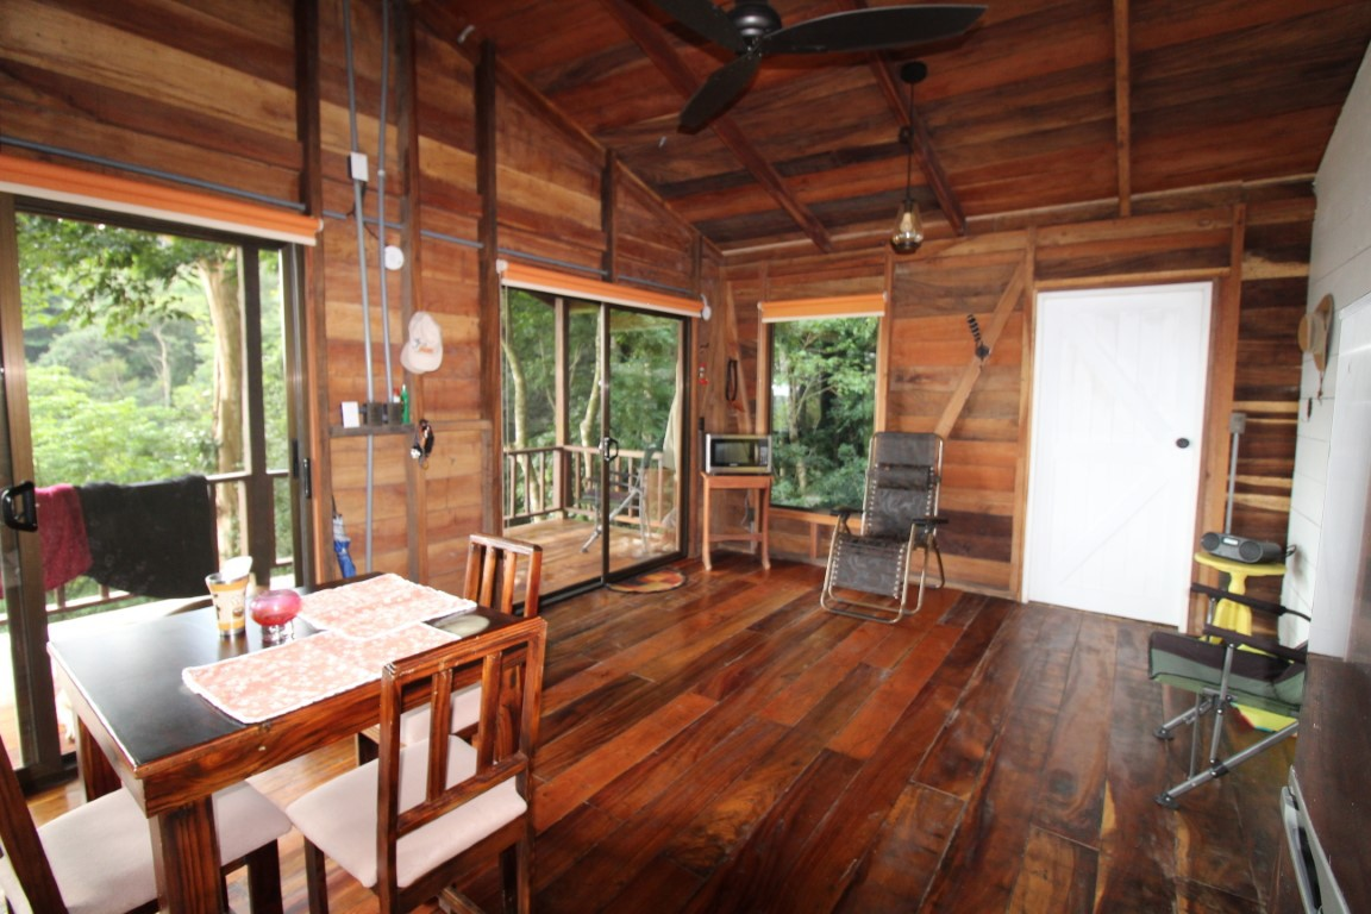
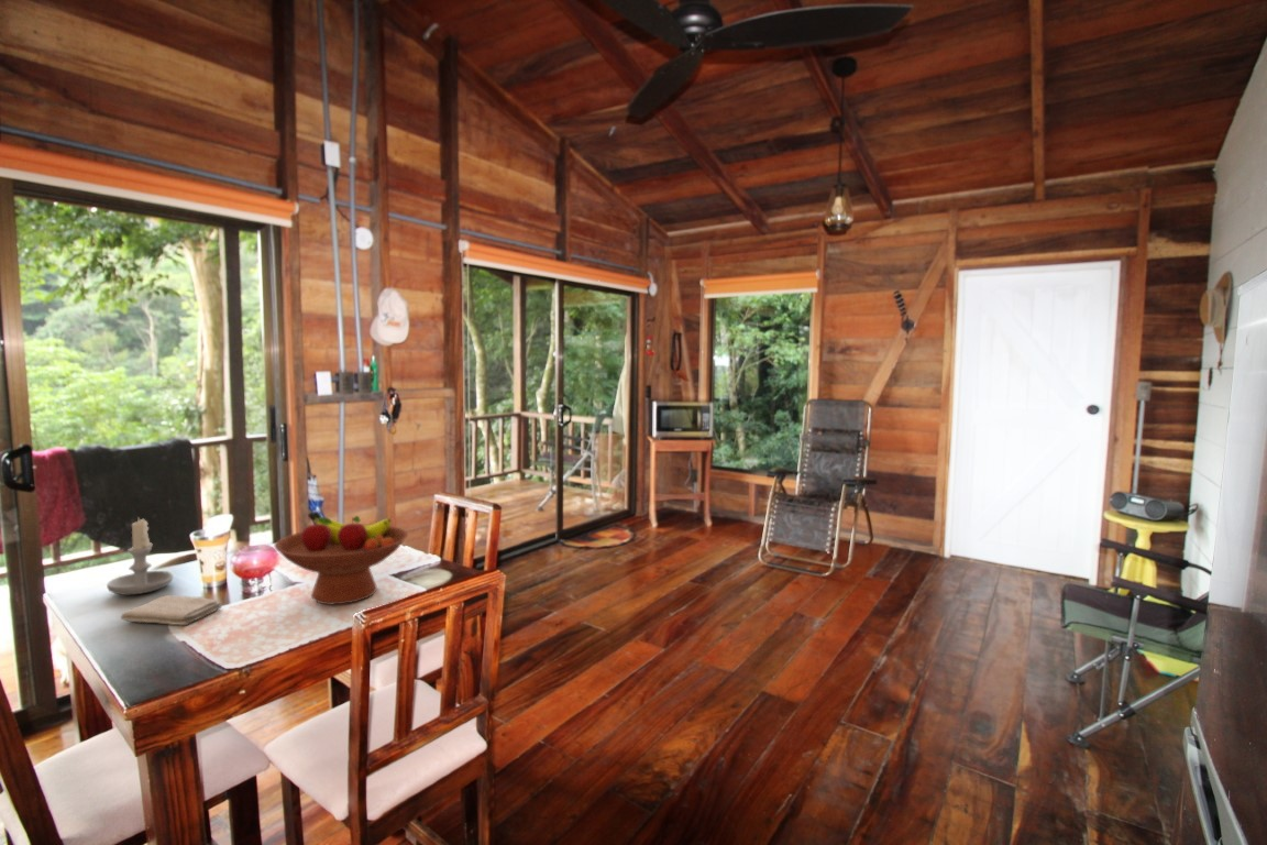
+ candle [106,516,175,596]
+ fruit bowl [274,511,409,606]
+ washcloth [120,594,222,627]
